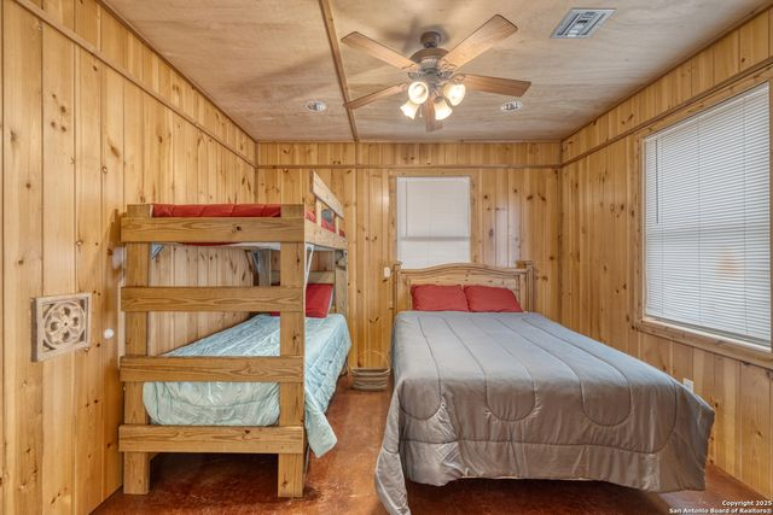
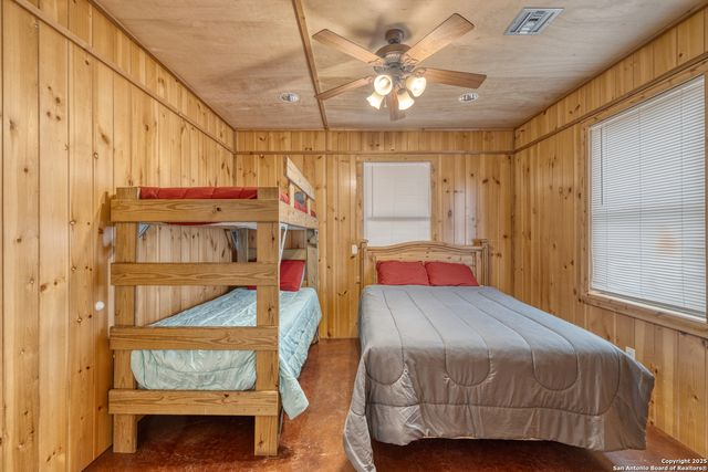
- wall ornament [29,291,93,364]
- basket [349,350,391,392]
